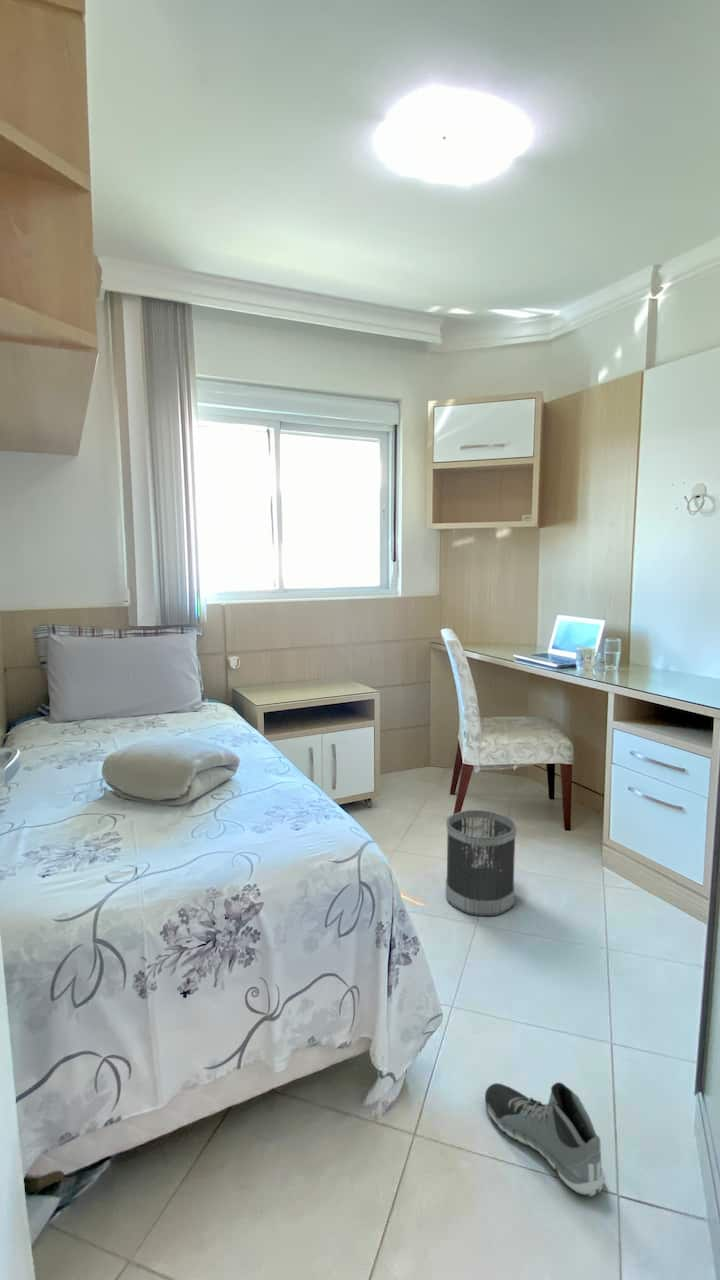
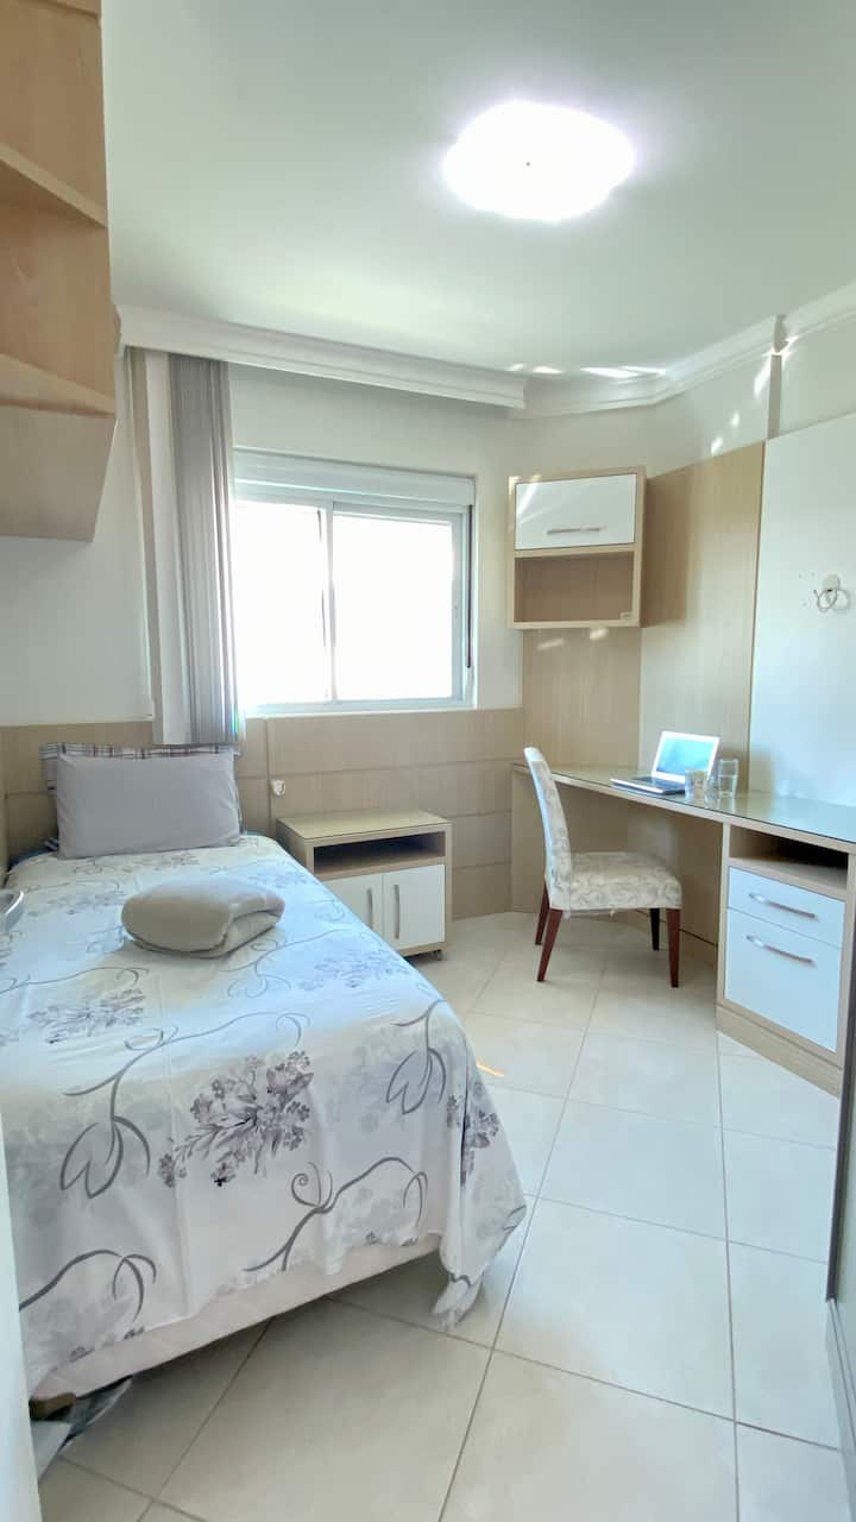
- sneaker [484,1081,606,1197]
- wastebasket [445,809,517,917]
